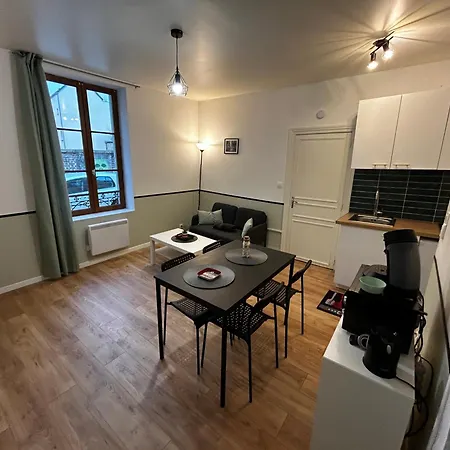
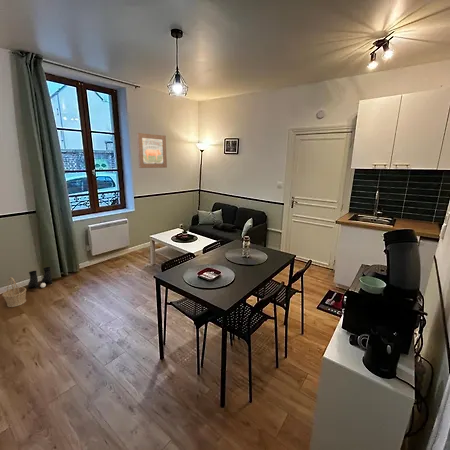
+ basket [1,276,27,308]
+ boots [27,266,53,289]
+ wall art [136,132,168,169]
